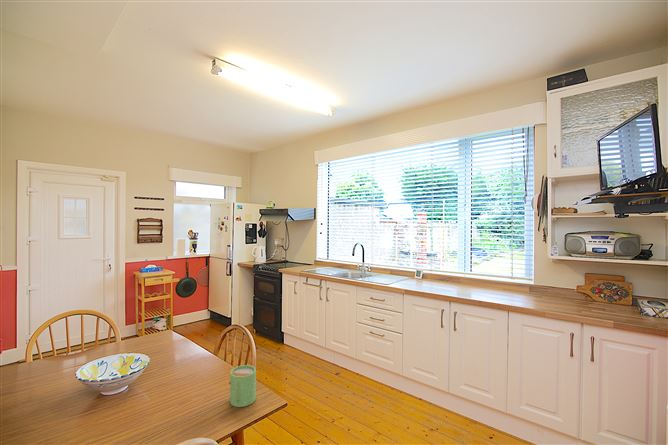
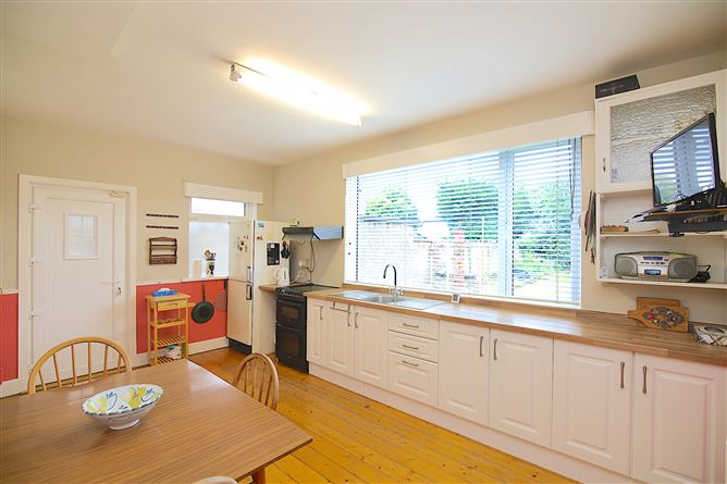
- mug [228,364,257,408]
